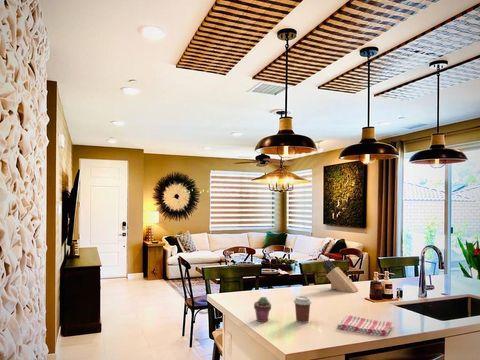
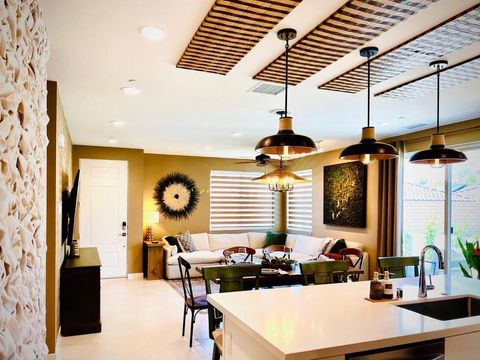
- knife block [322,258,359,294]
- coffee cup [293,295,313,324]
- potted succulent [253,296,272,323]
- dish towel [336,314,393,338]
